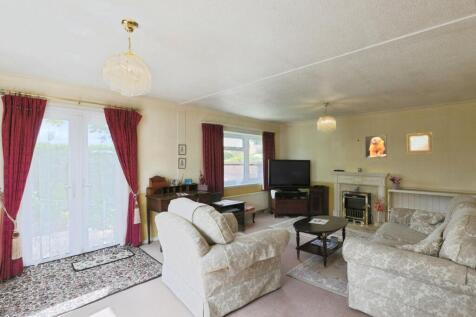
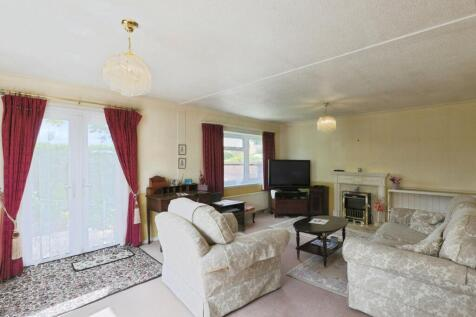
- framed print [364,133,388,159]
- home mirror [406,131,434,155]
